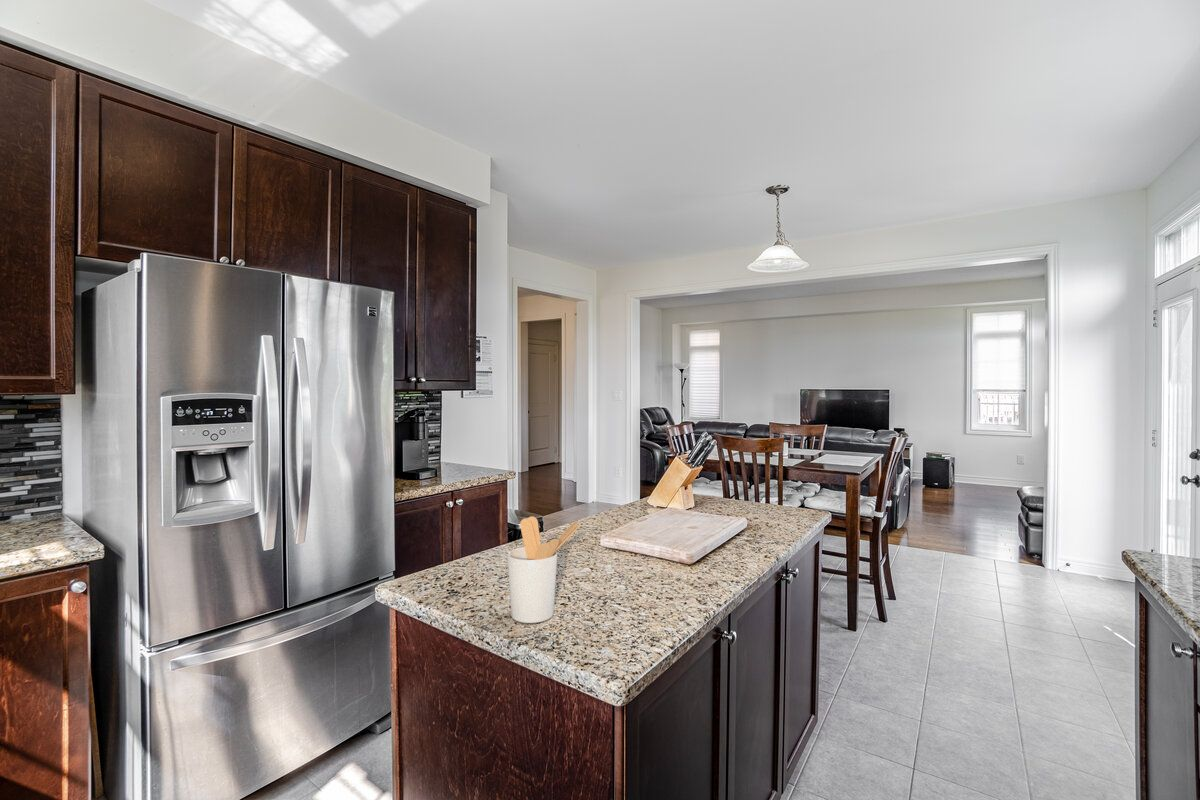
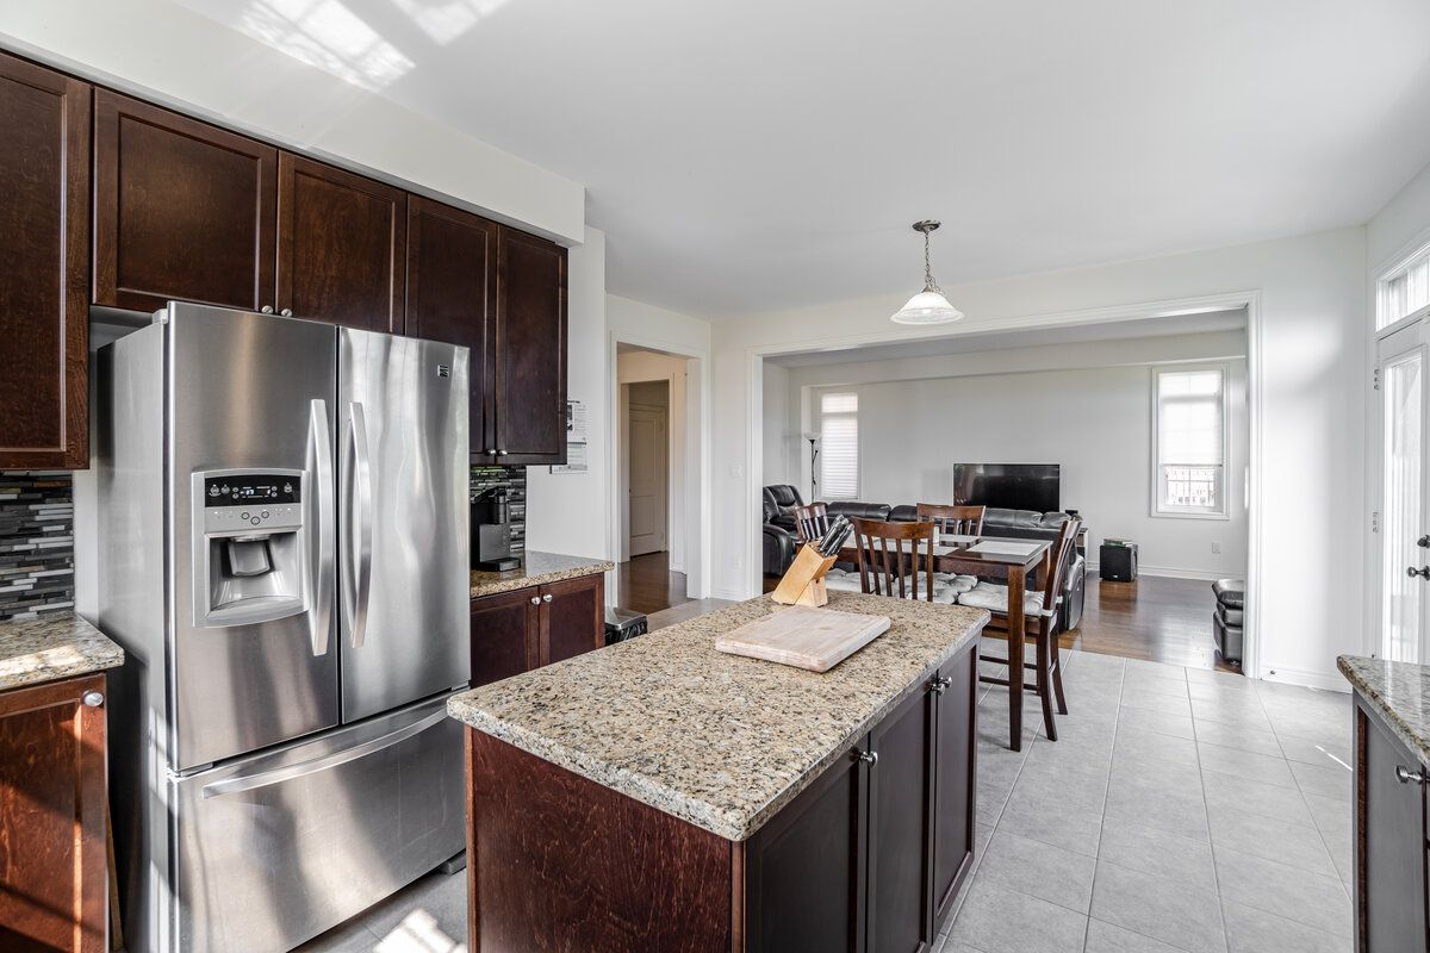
- utensil holder [507,516,580,624]
